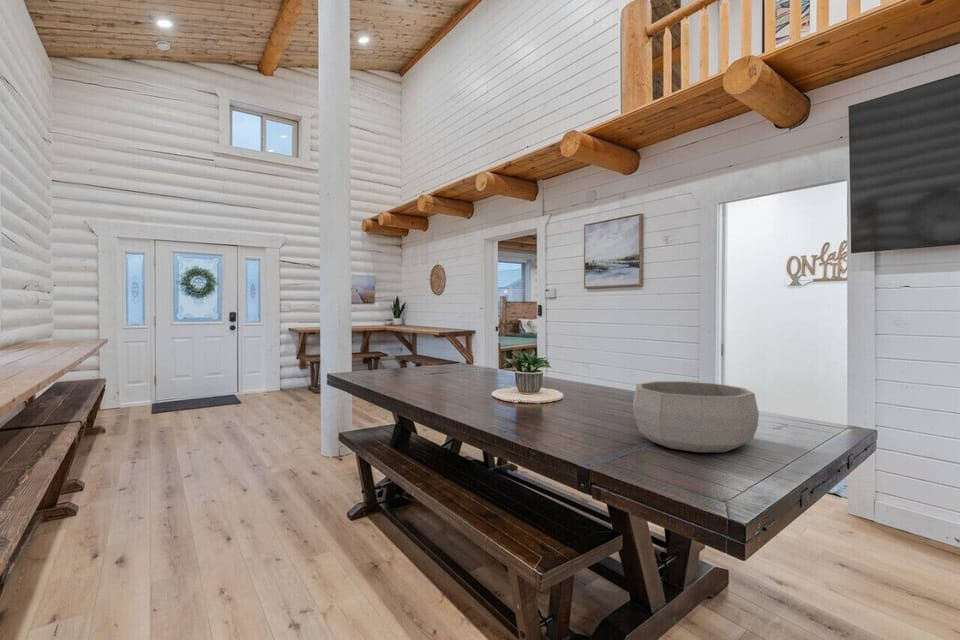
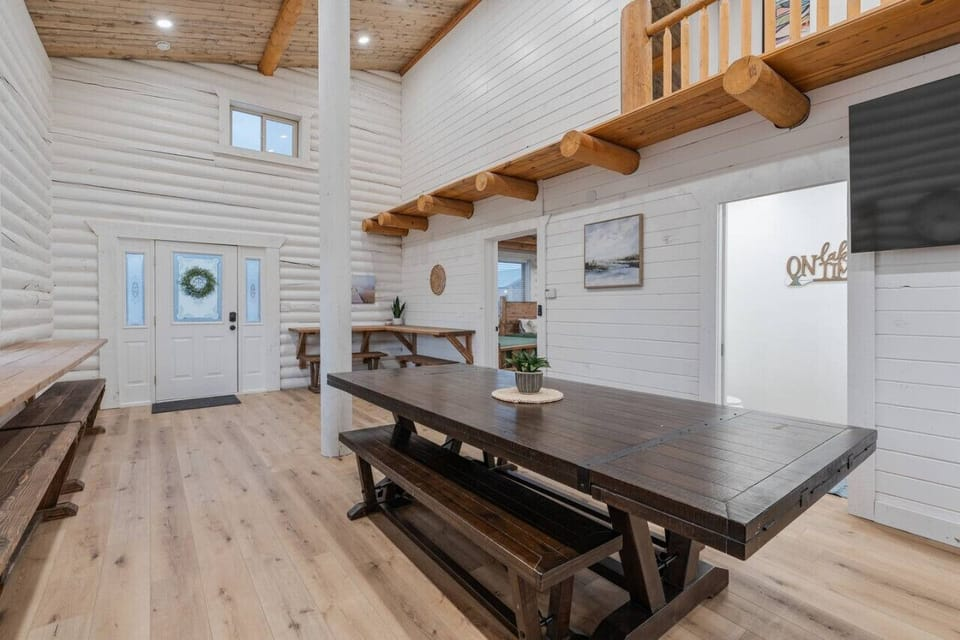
- decorative bowl [632,380,760,453]
